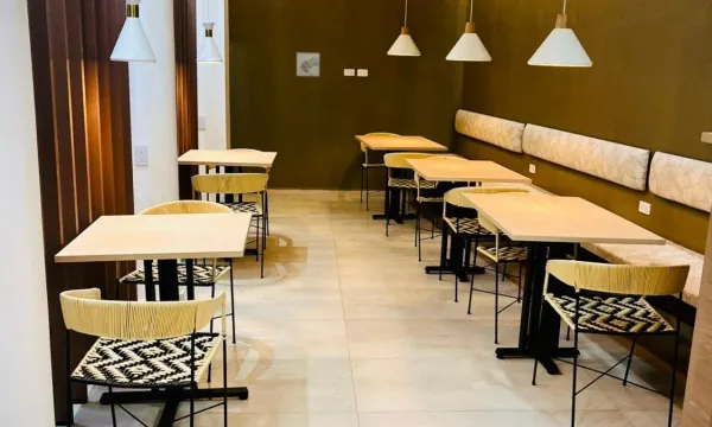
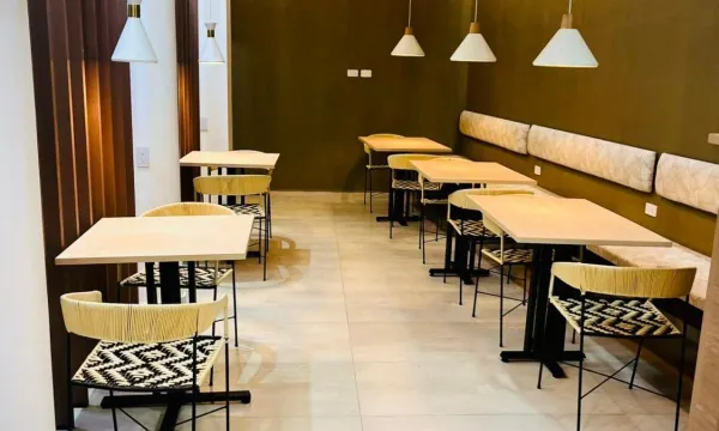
- wall art [295,51,322,78]
